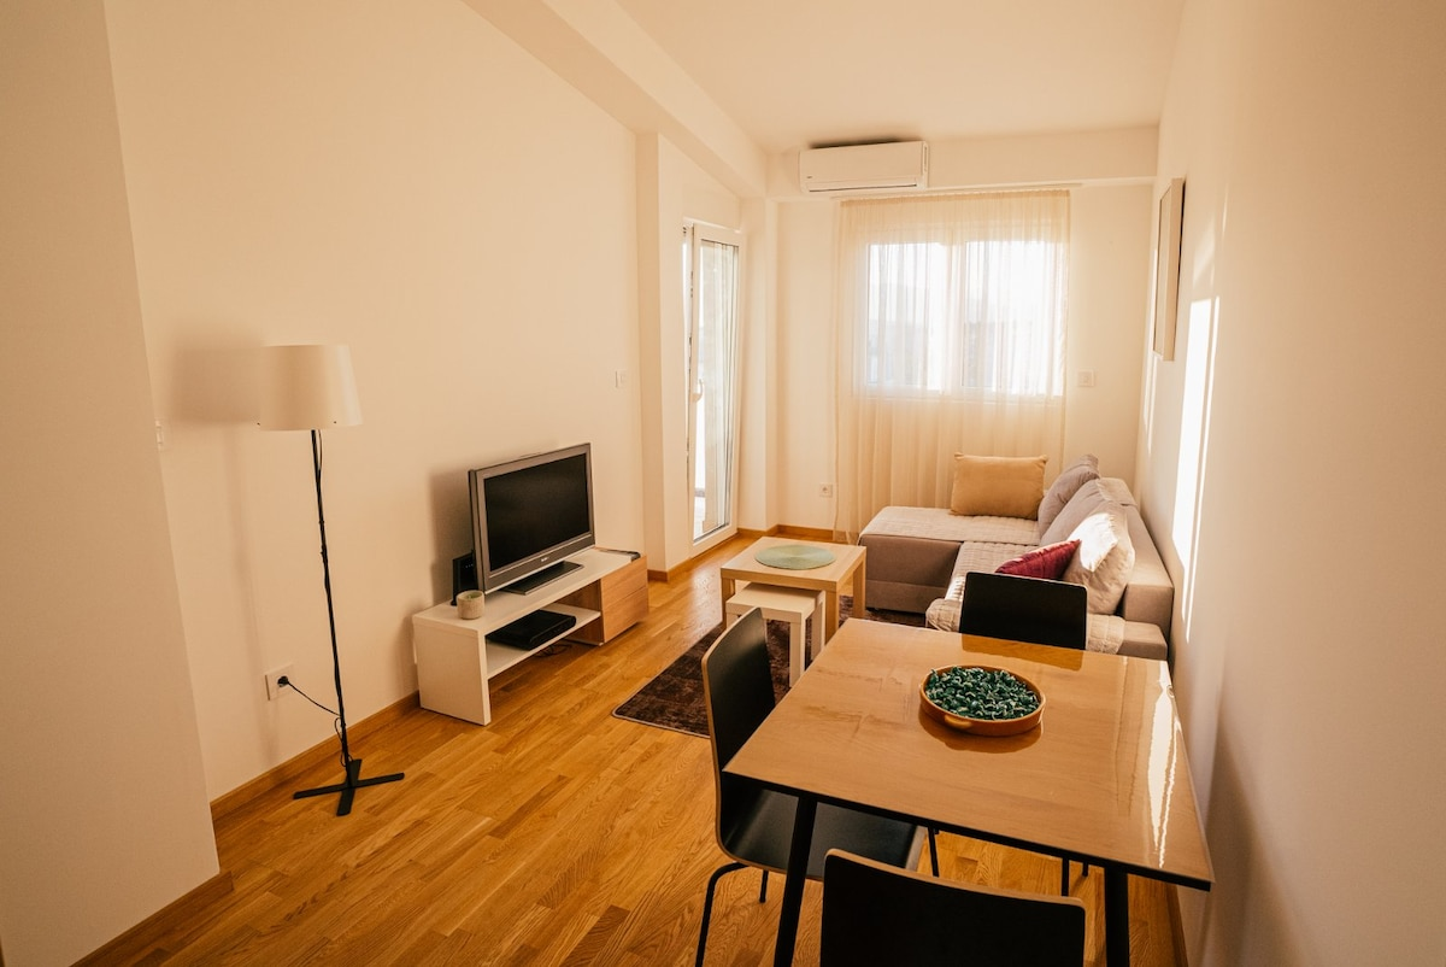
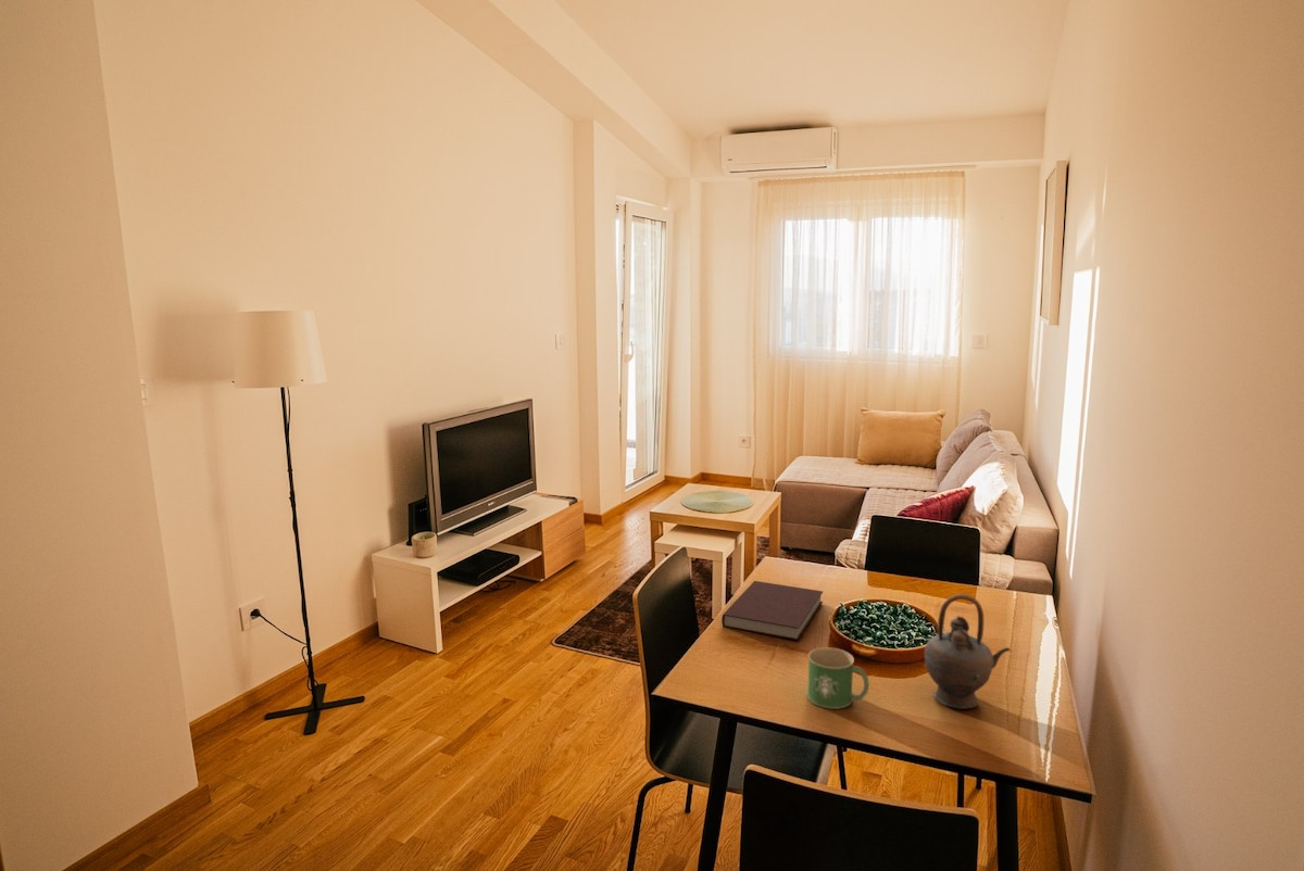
+ teapot [924,593,1012,710]
+ notebook [720,580,824,642]
+ mug [806,646,870,710]
